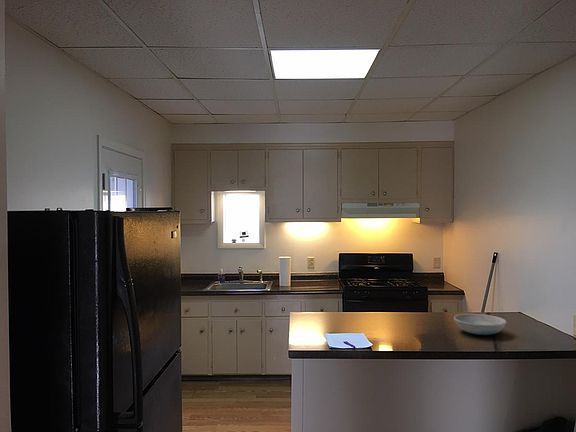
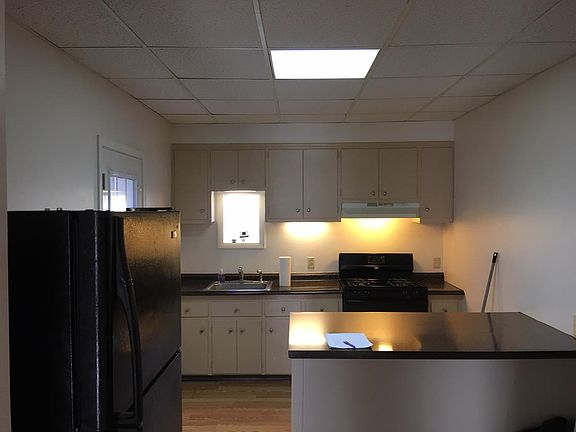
- dish [453,313,507,336]
